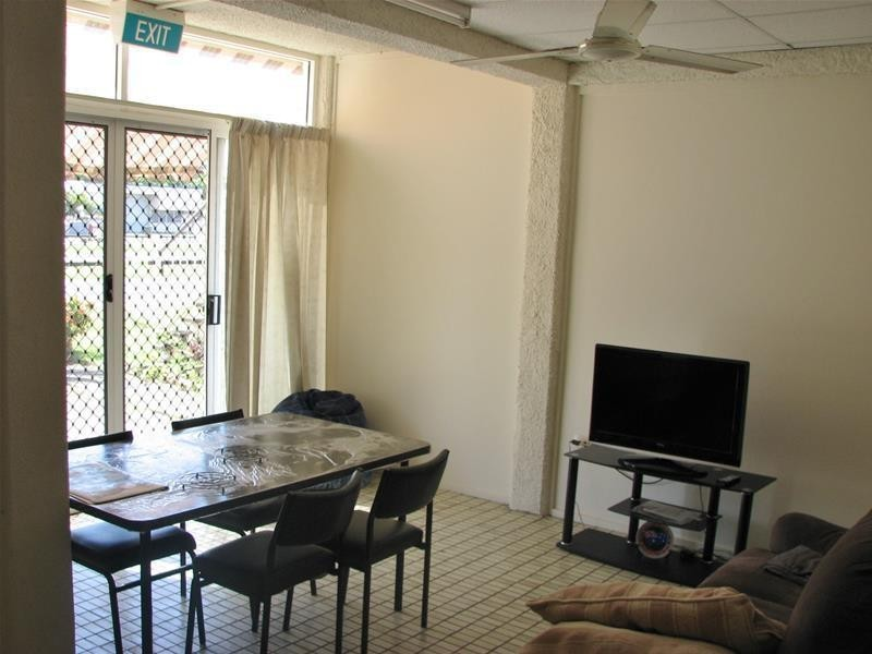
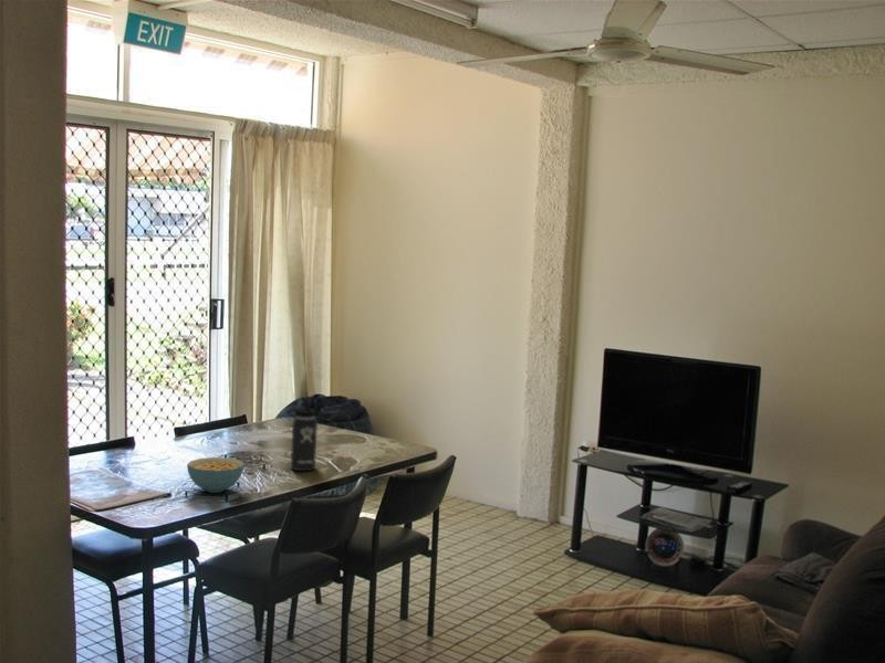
+ thermos bottle [287,398,319,472]
+ cereal bowl [186,456,246,494]
